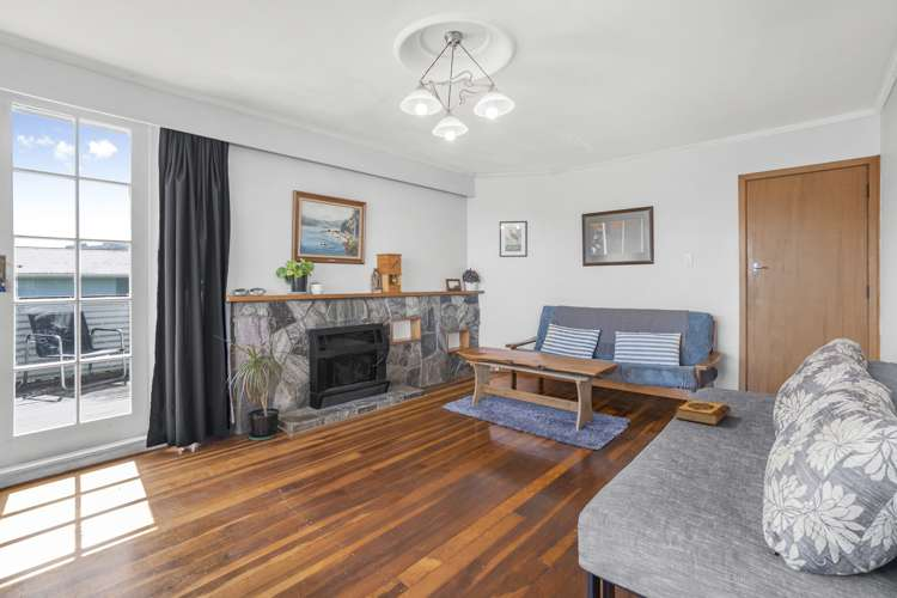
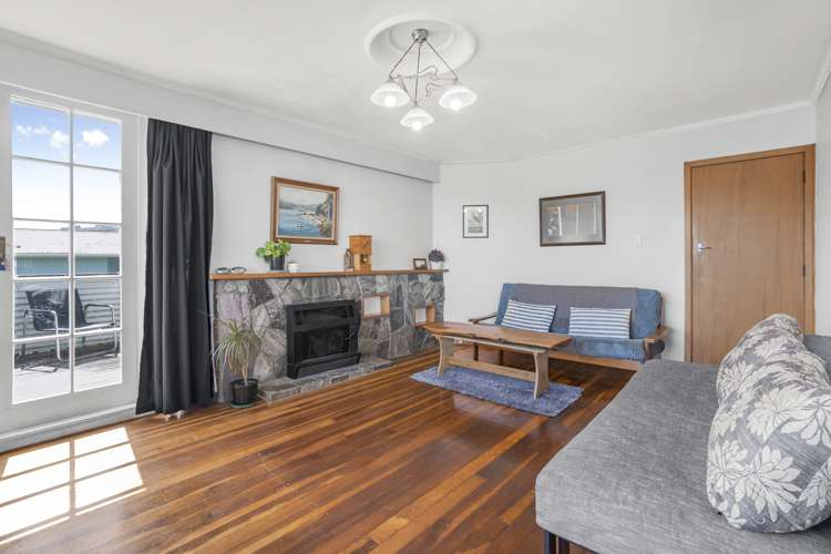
- hardback book [675,398,732,427]
